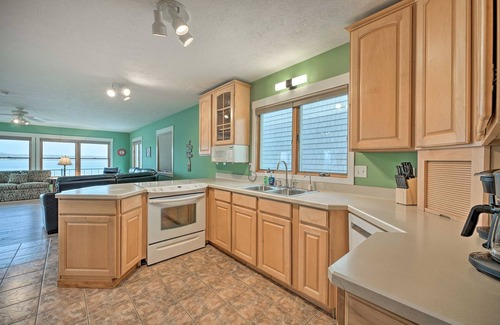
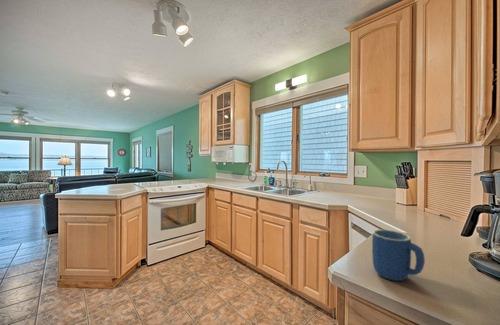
+ mug [371,229,426,282]
